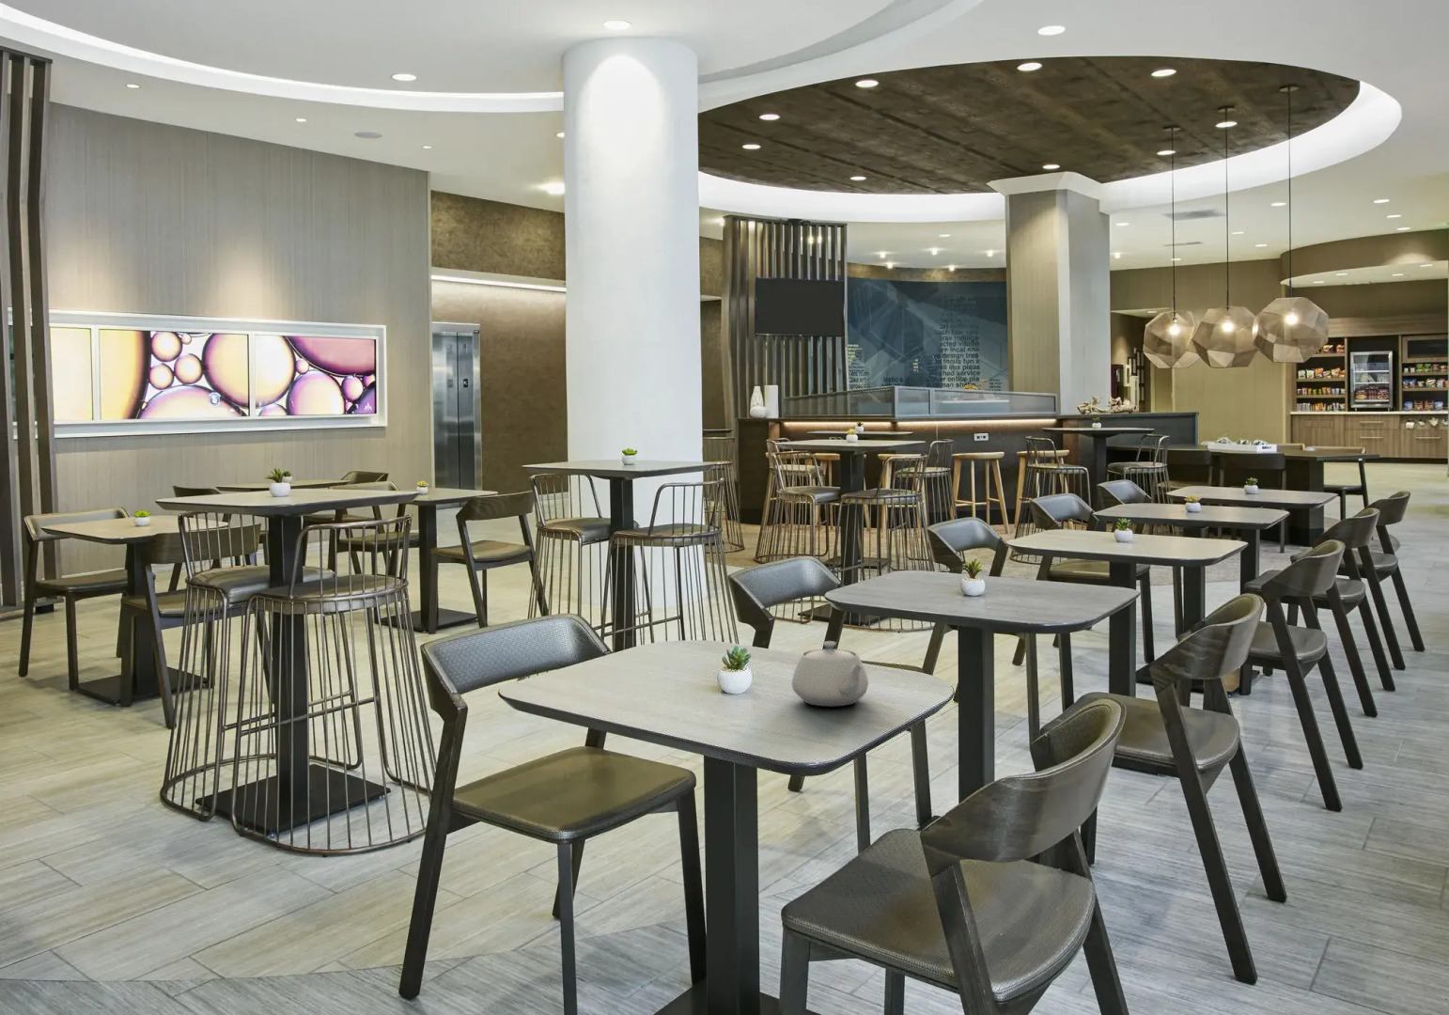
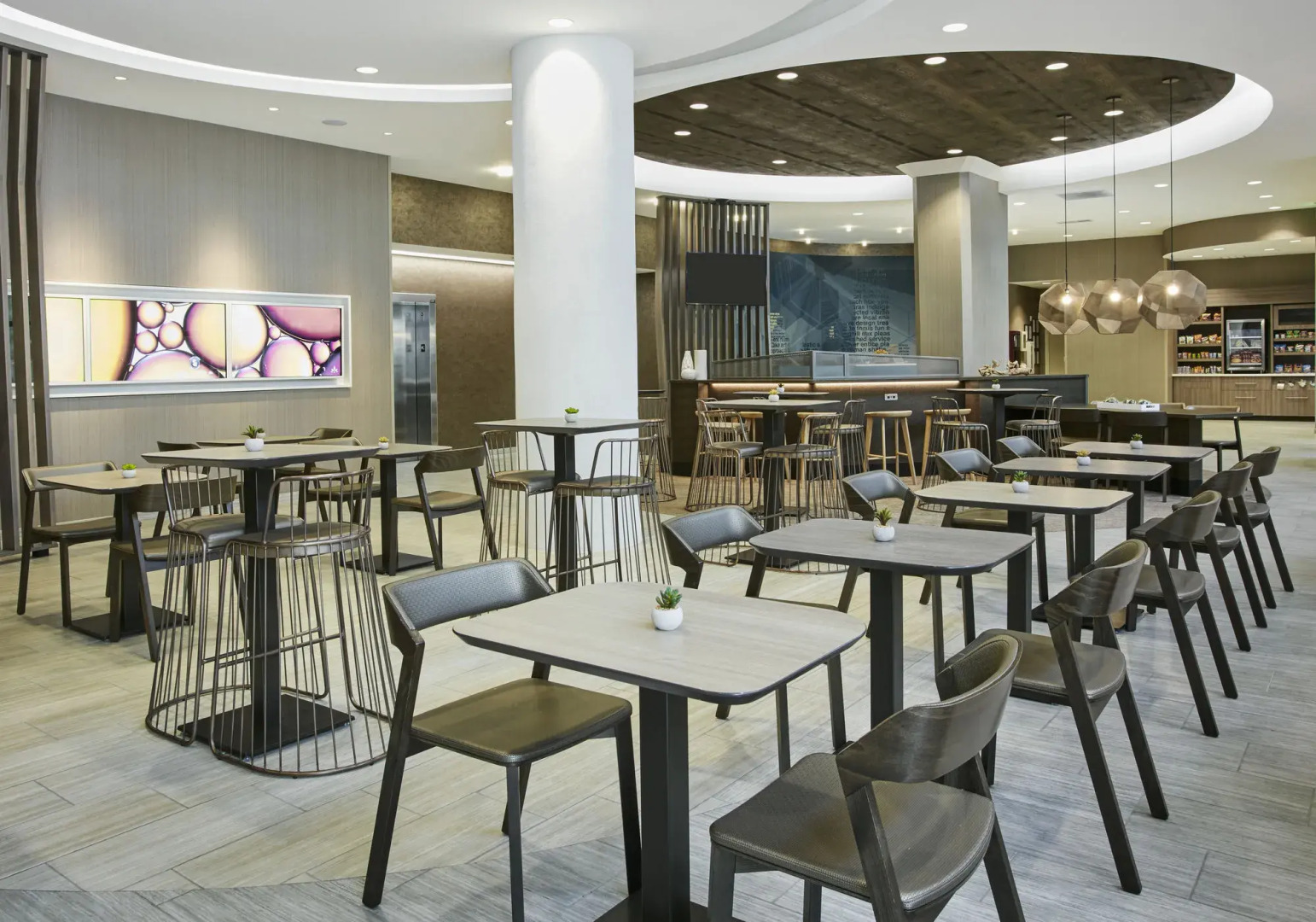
- teapot [792,640,869,708]
